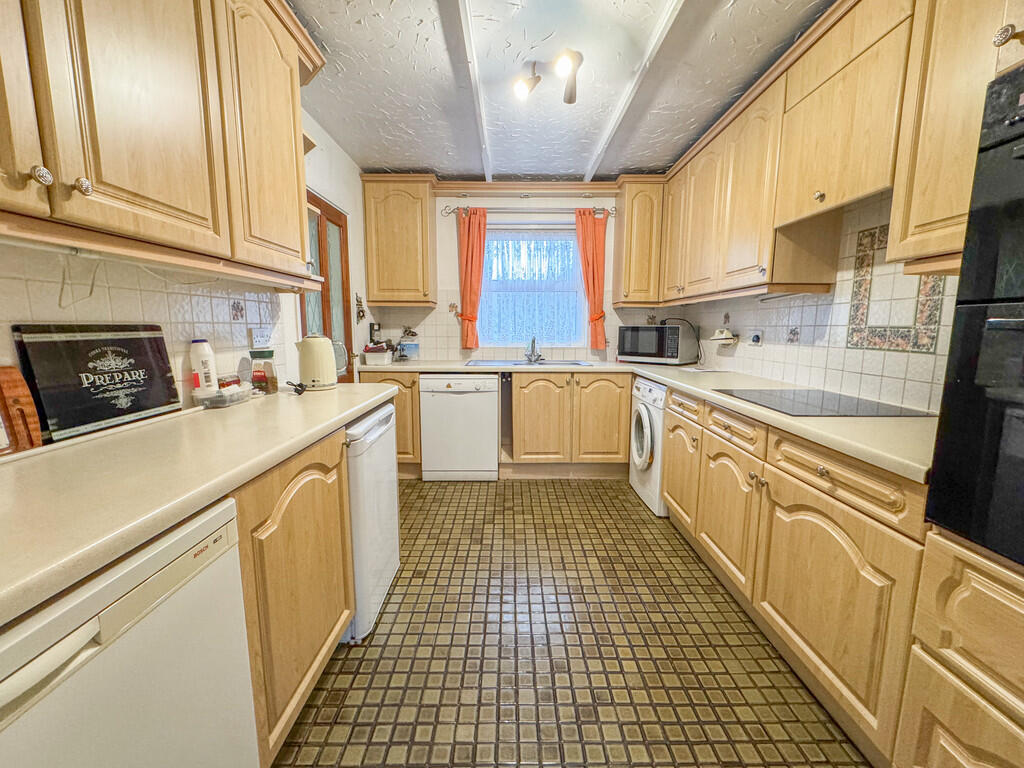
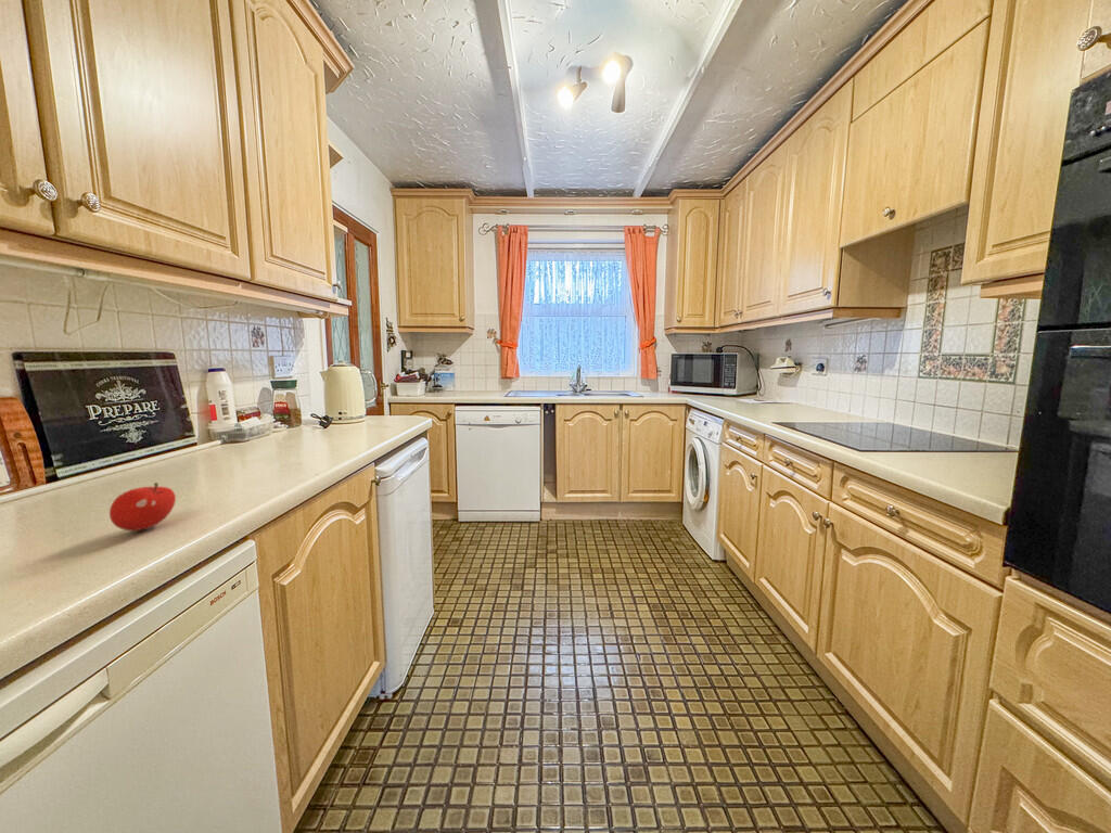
+ fruit [108,482,177,531]
